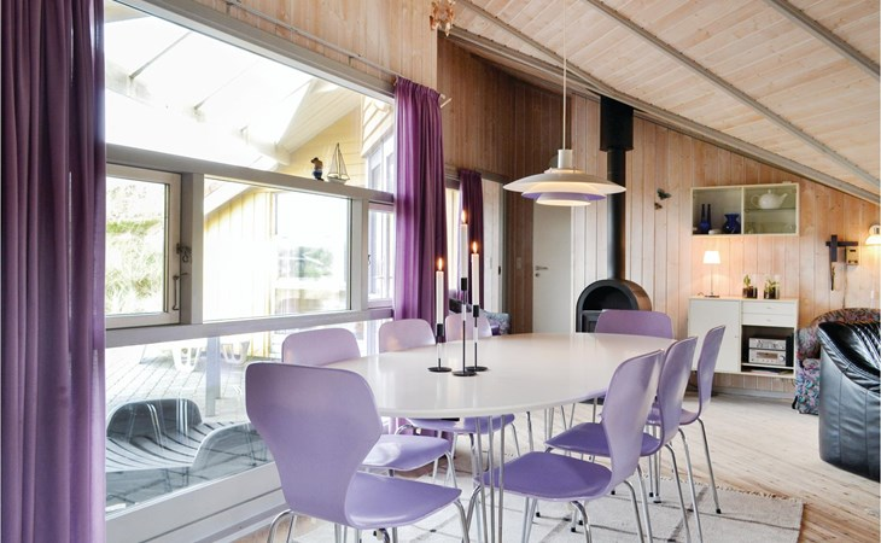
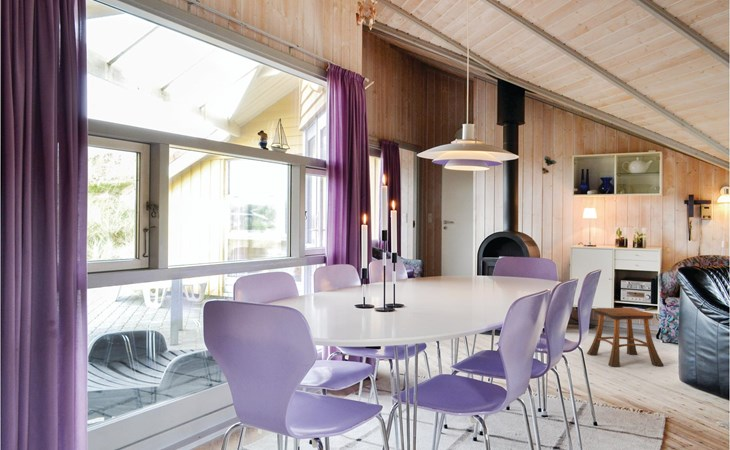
+ stool [586,307,665,368]
